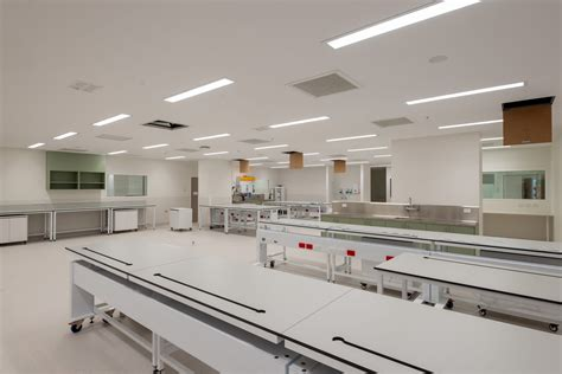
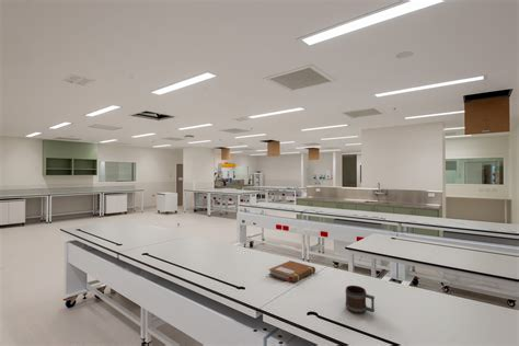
+ notebook [267,260,316,284]
+ mug [345,285,376,314]
